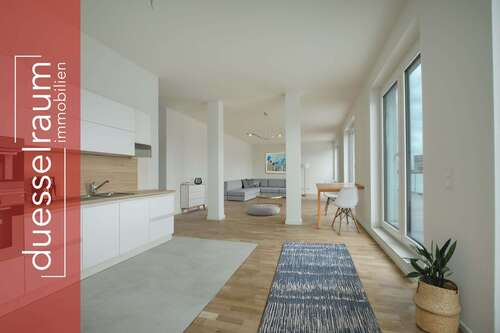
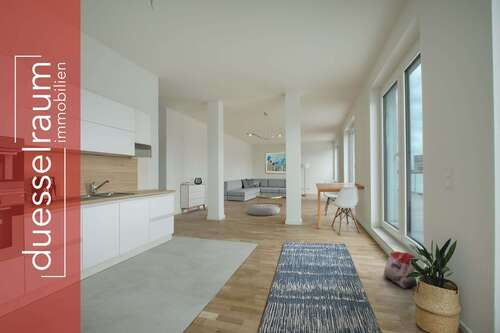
+ bag [382,250,418,291]
